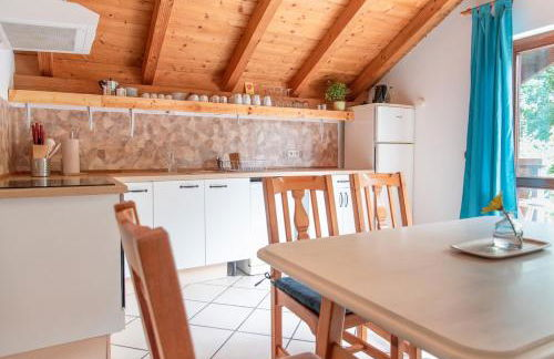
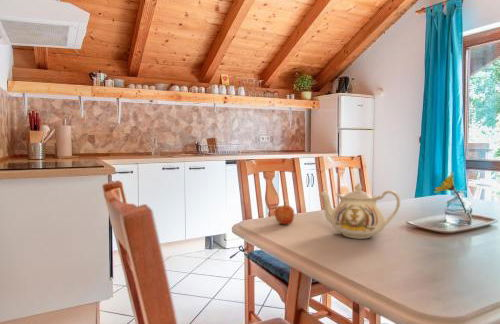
+ teapot [319,182,401,240]
+ apple [274,201,295,225]
